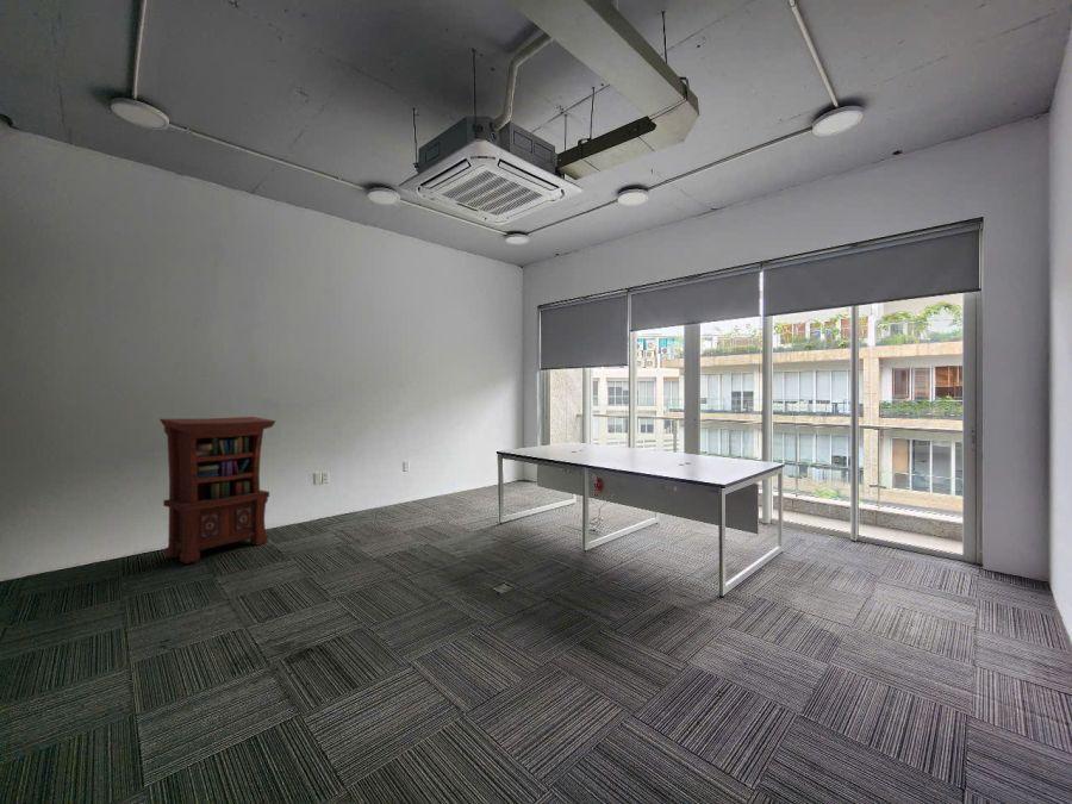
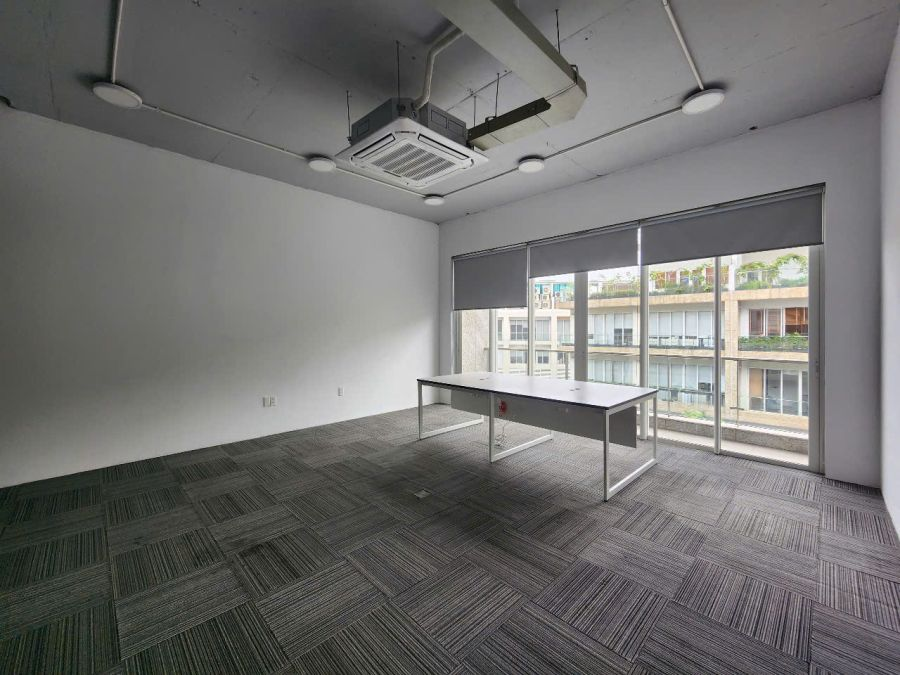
- lectern [158,416,278,565]
